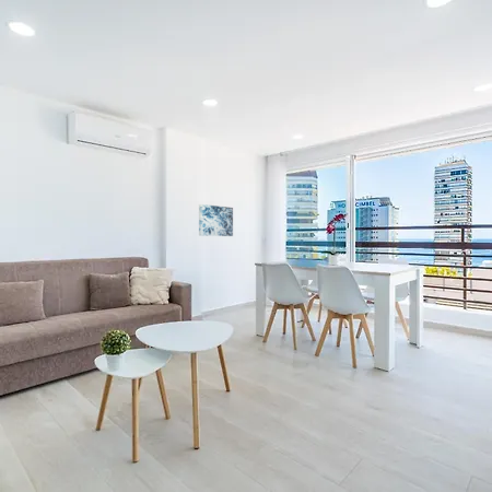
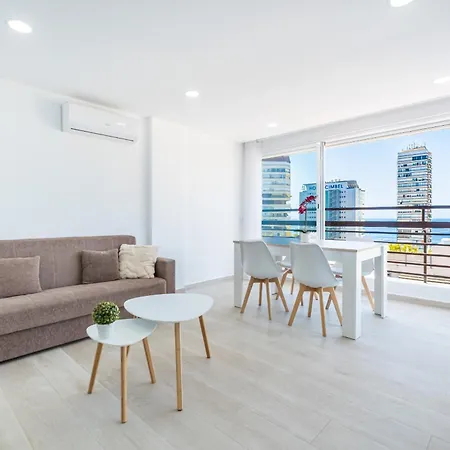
- wall art [198,203,234,237]
